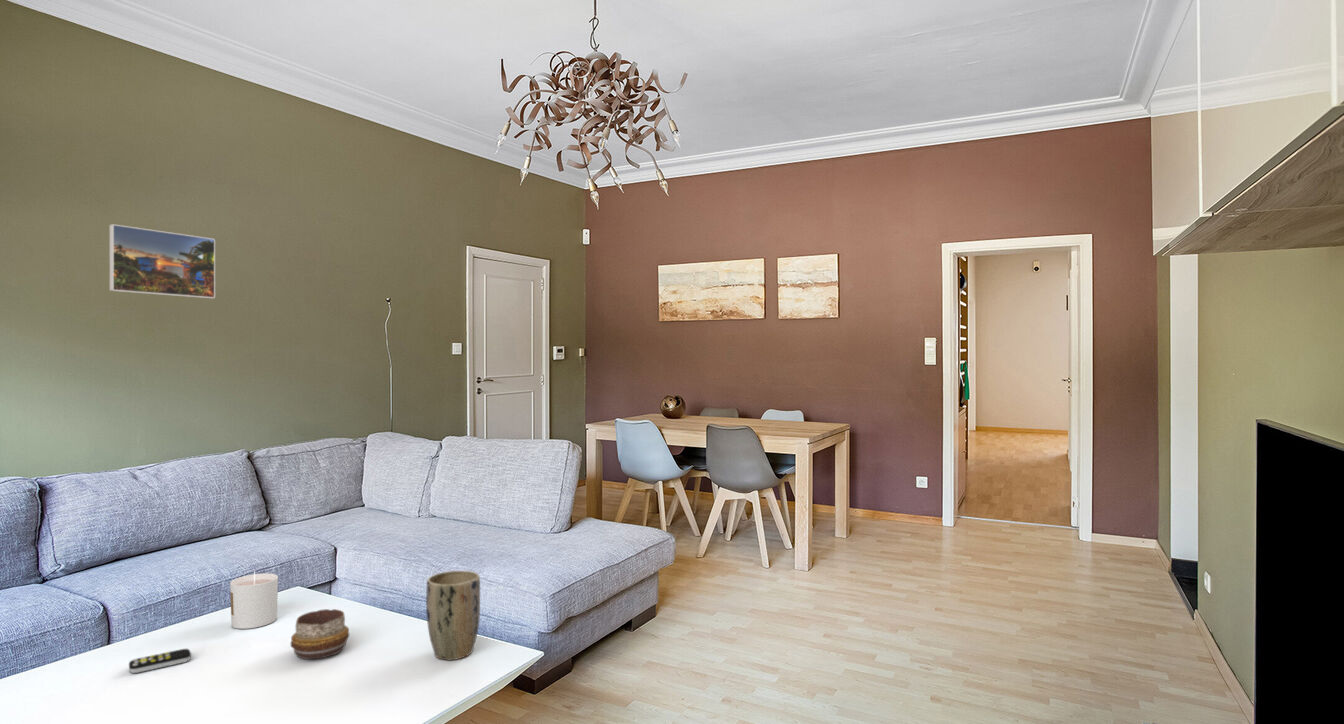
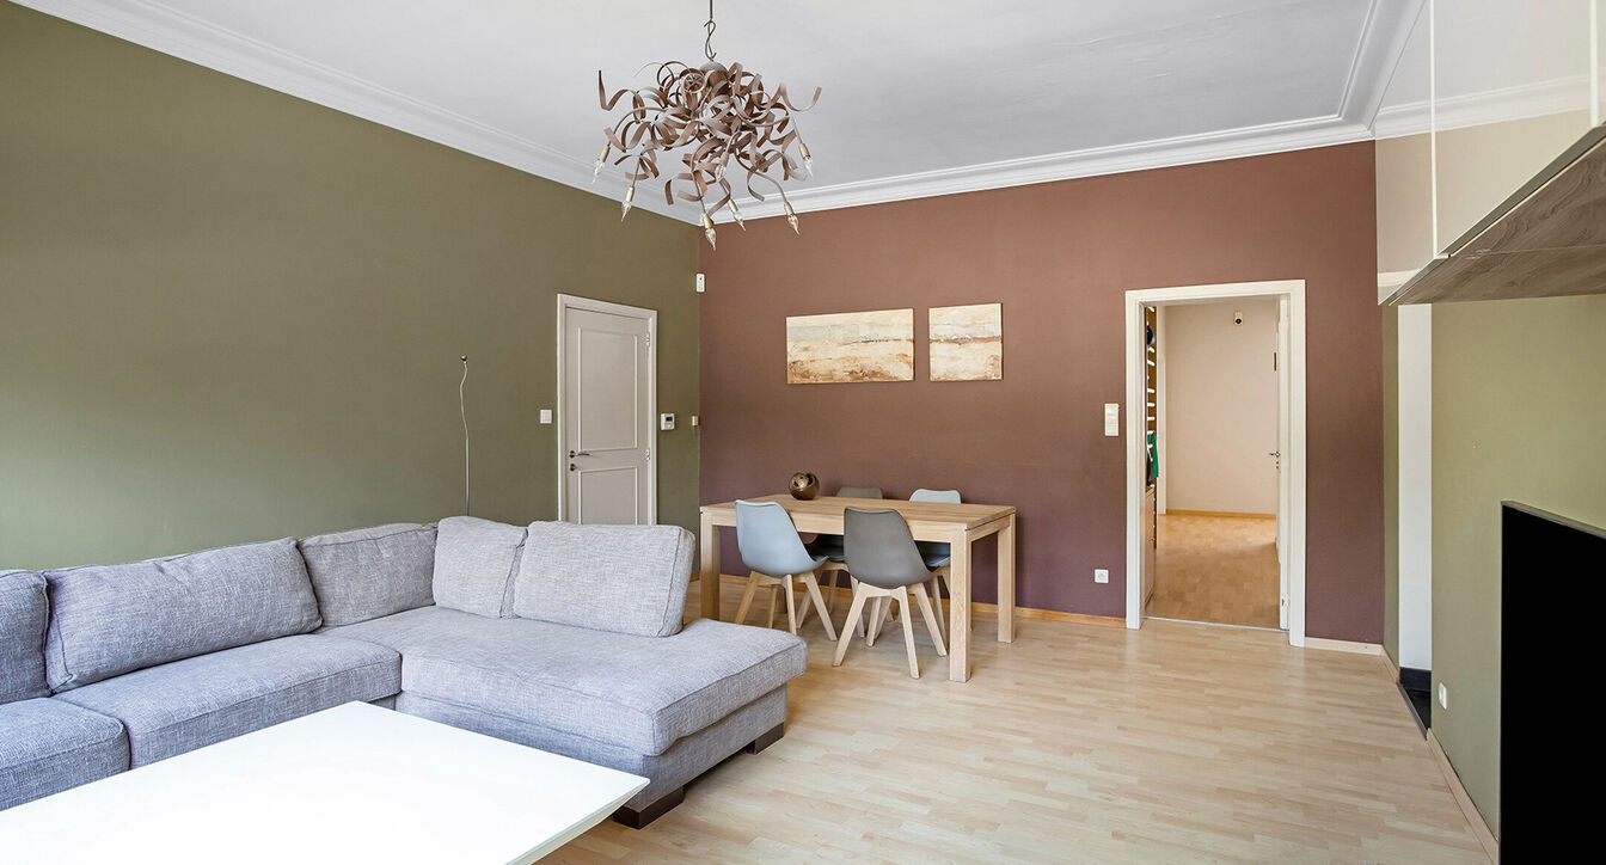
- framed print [108,223,216,299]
- plant pot [425,570,481,661]
- decorative bowl [290,608,351,660]
- remote control [128,648,192,674]
- candle [229,570,279,630]
